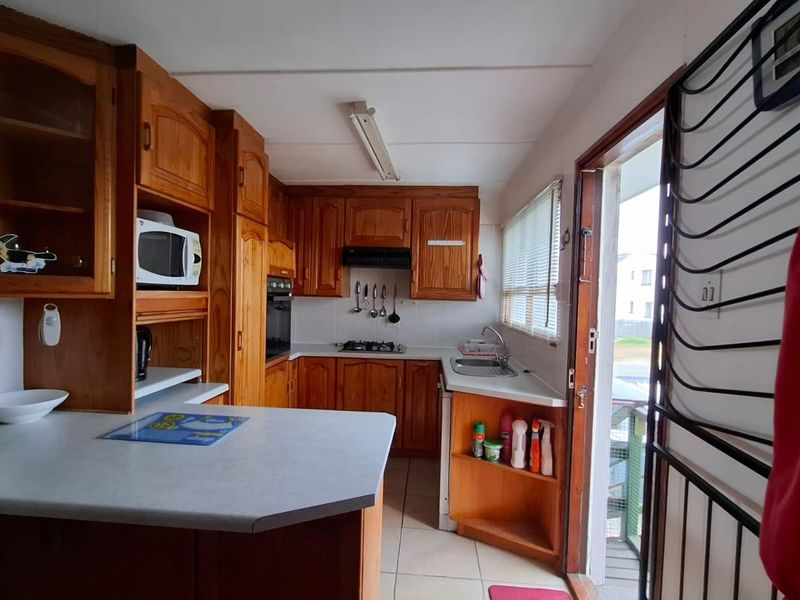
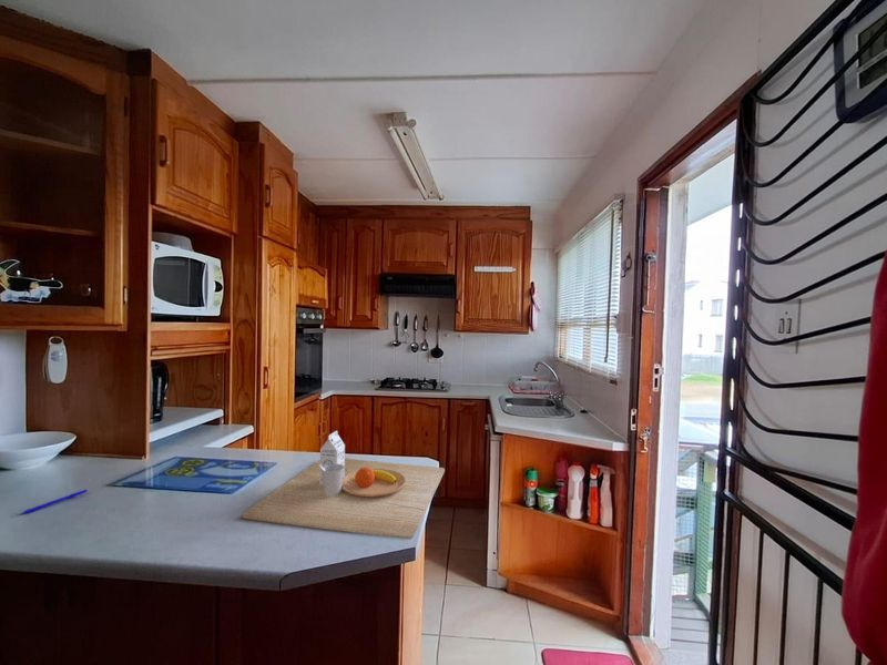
+ pen [19,489,89,515]
+ cutting board [242,430,446,540]
